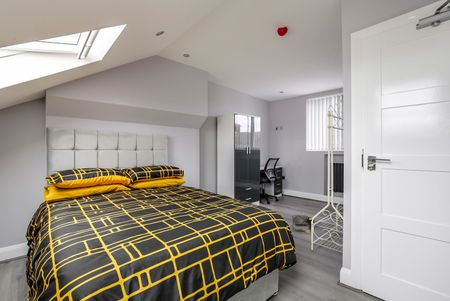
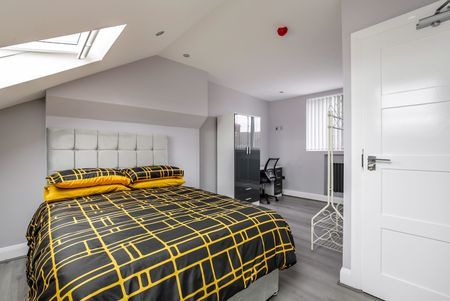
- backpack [291,212,315,234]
